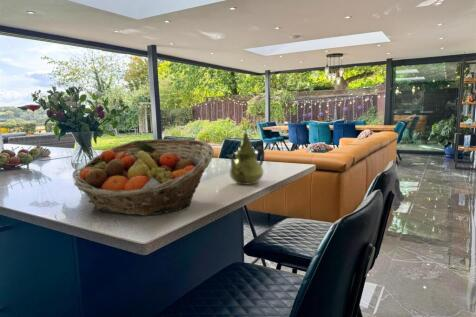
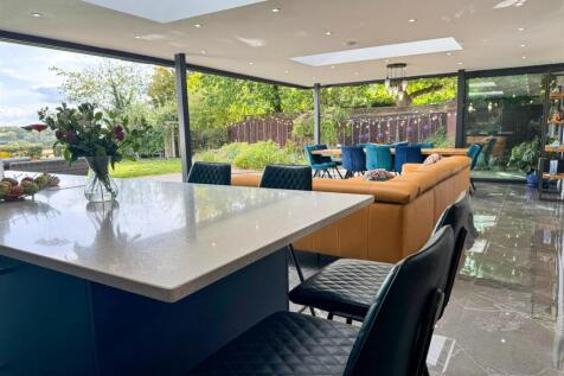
- teapot [227,127,265,186]
- fruit basket [73,138,215,216]
